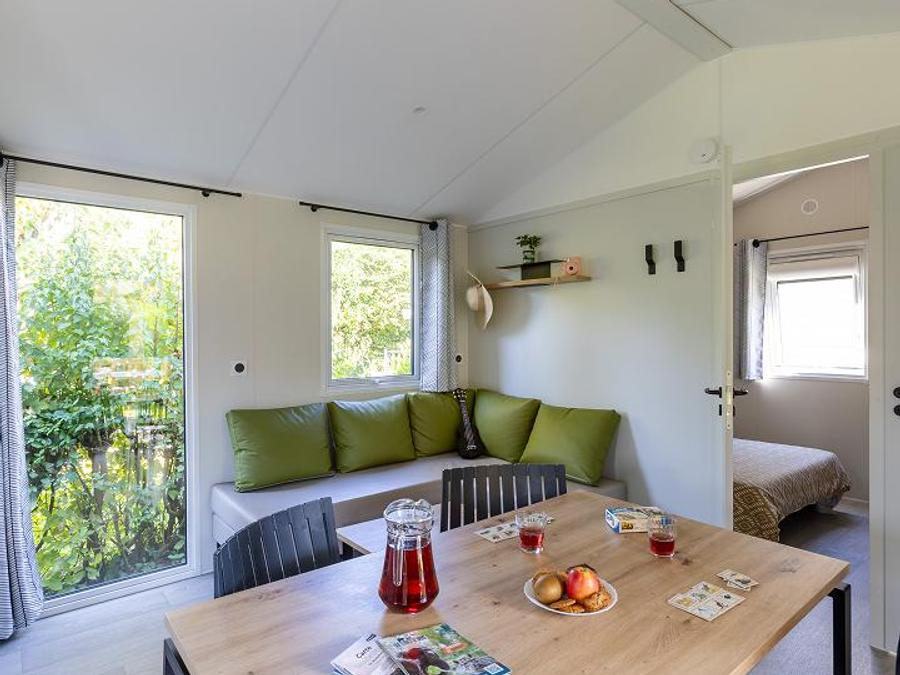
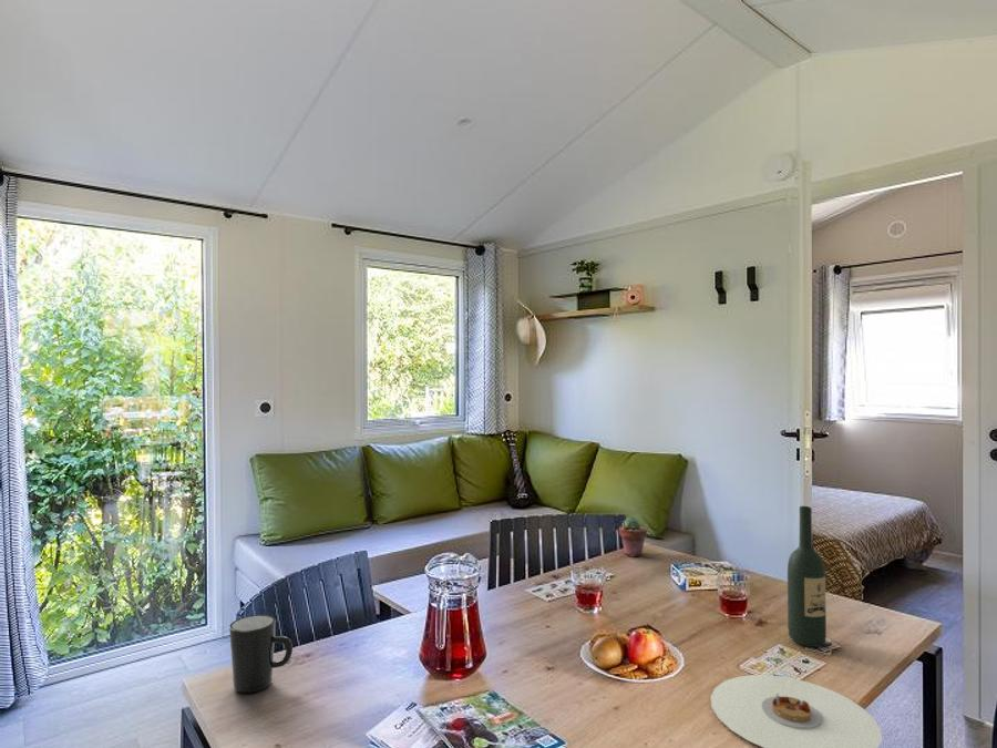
+ potted succulent [618,516,648,557]
+ plate [710,674,883,748]
+ wine bottle [787,505,828,648]
+ mug [228,614,294,694]
